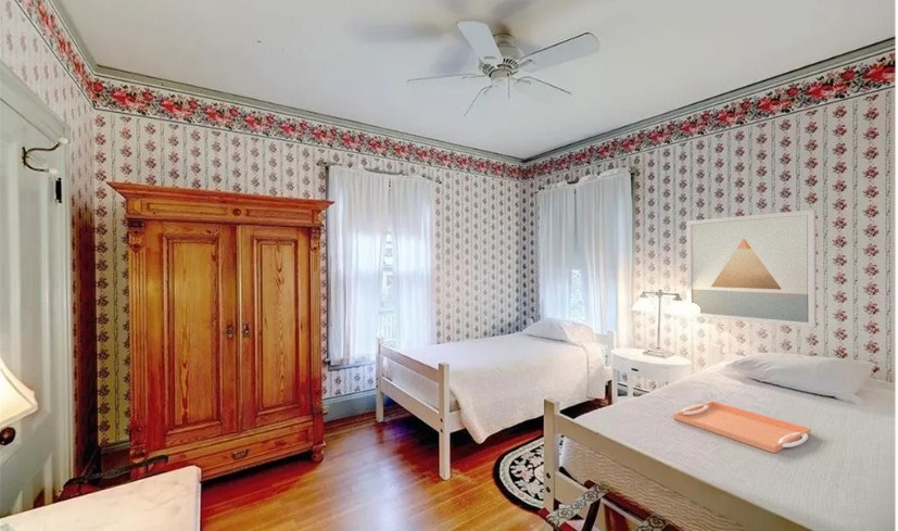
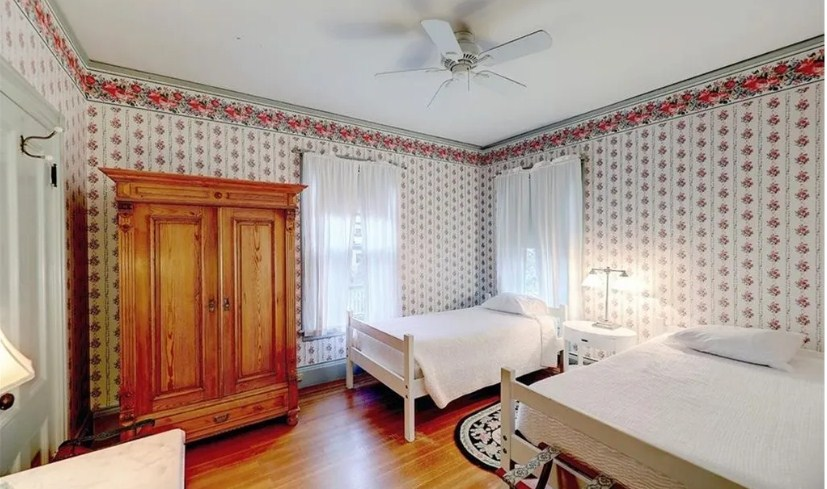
- wall art [686,208,818,329]
- serving tray [672,401,812,454]
